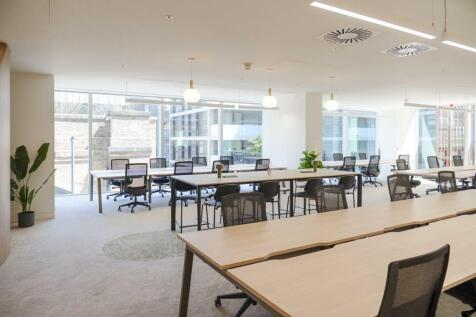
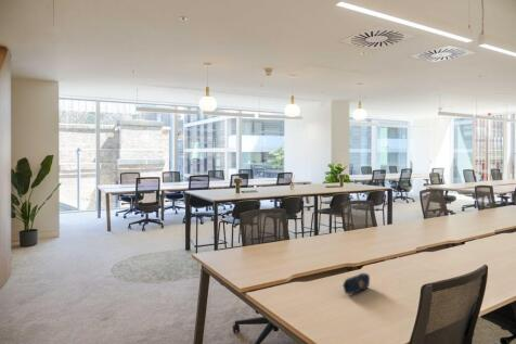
+ pencil case [341,272,371,295]
